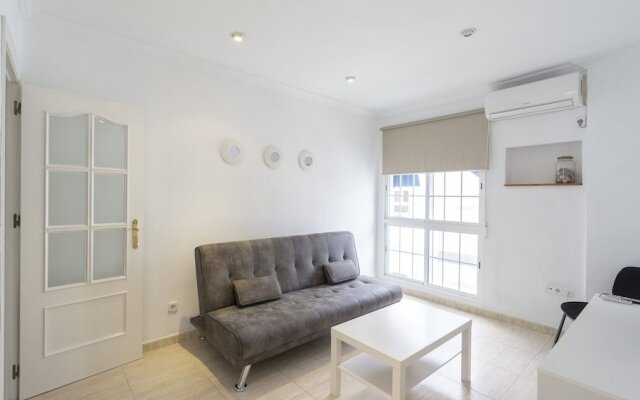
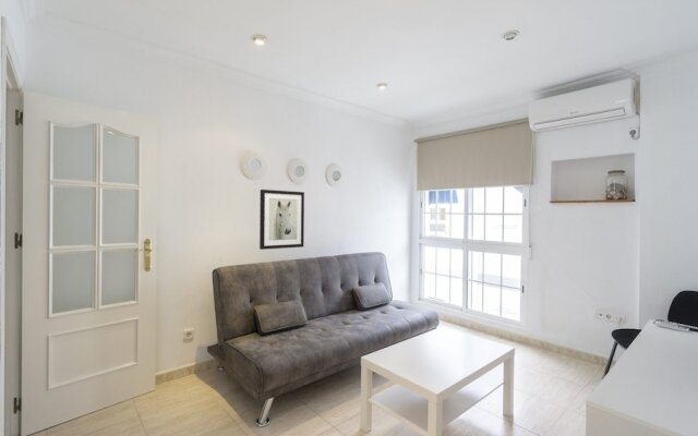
+ wall art [258,189,305,251]
